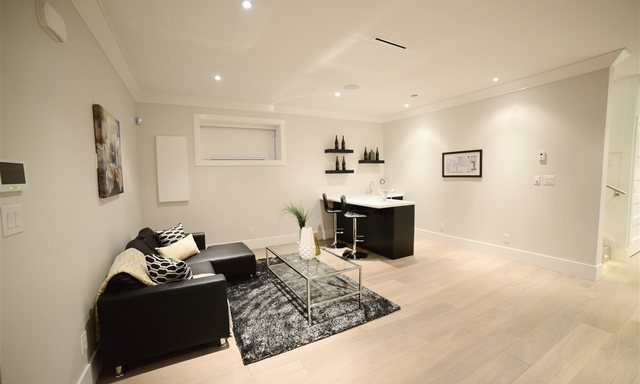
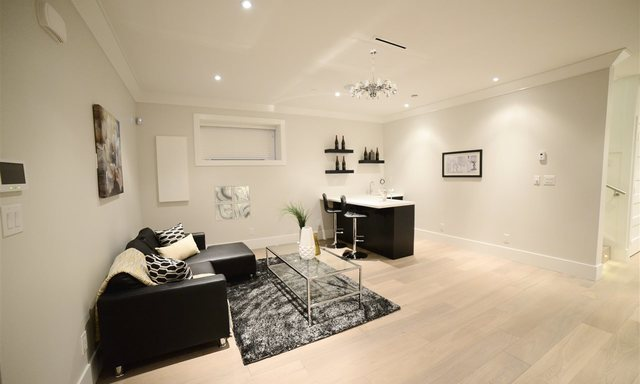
+ chandelier [349,49,398,101]
+ wall art [213,184,252,222]
